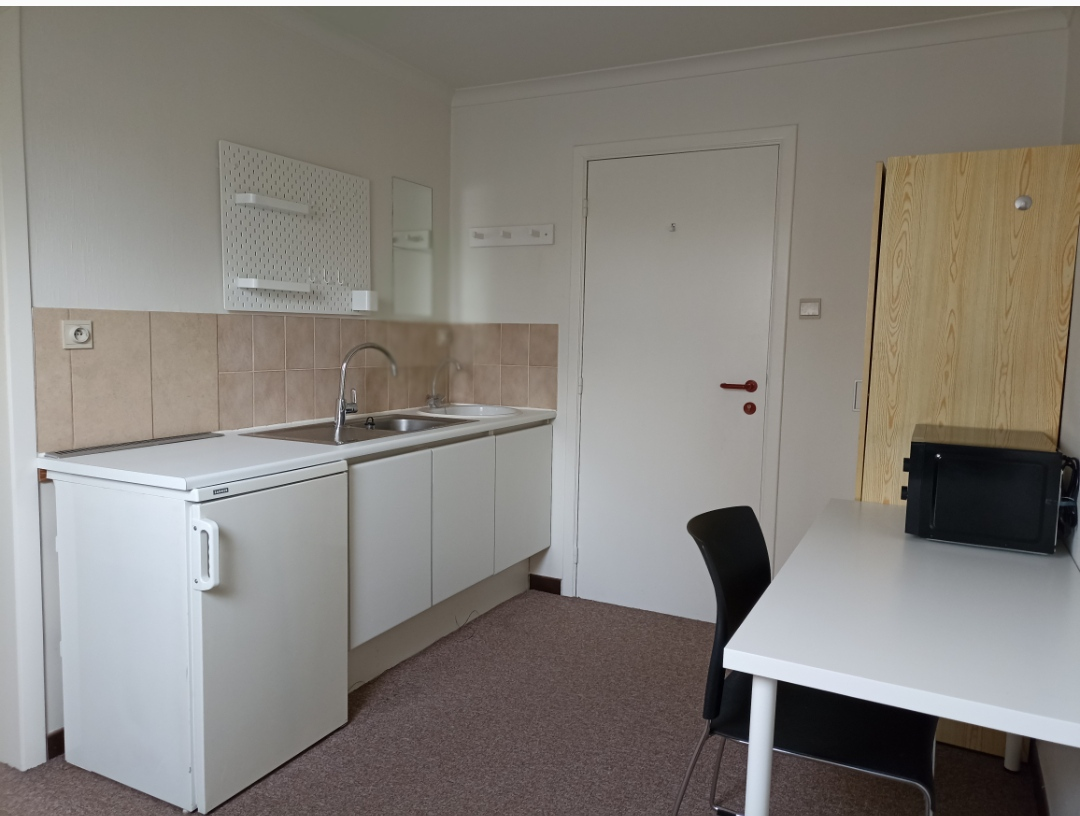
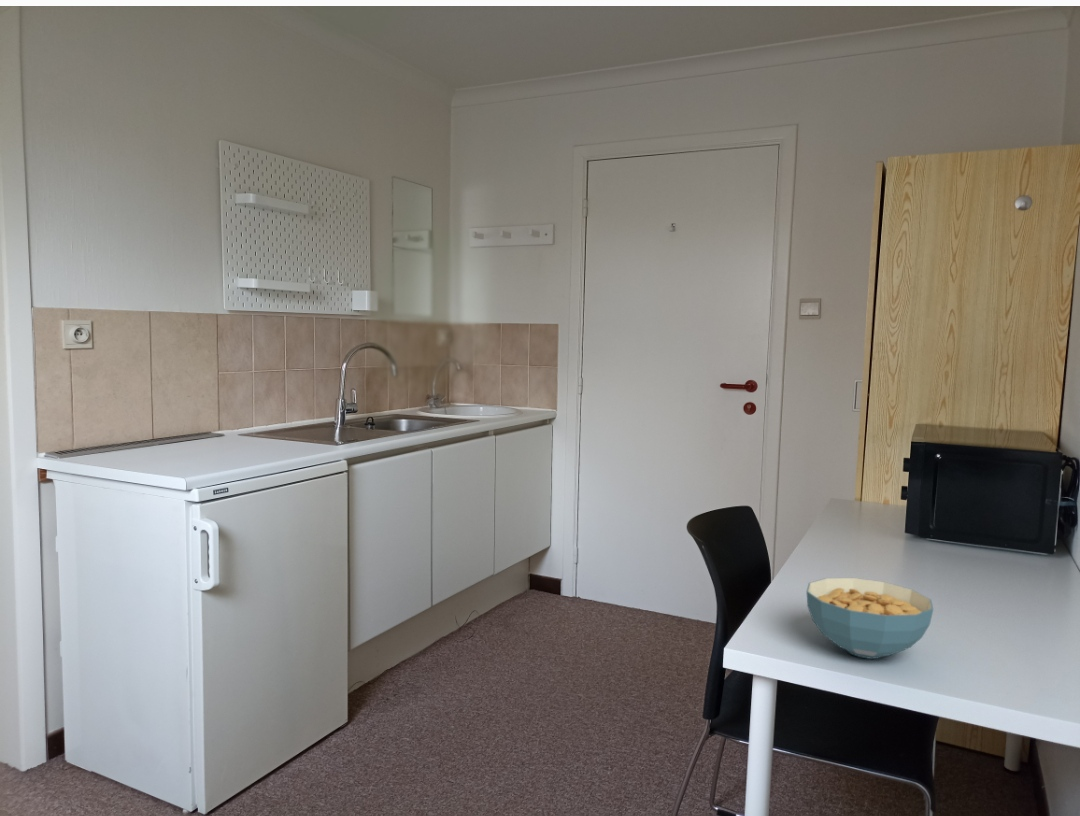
+ cereal bowl [805,577,934,660]
